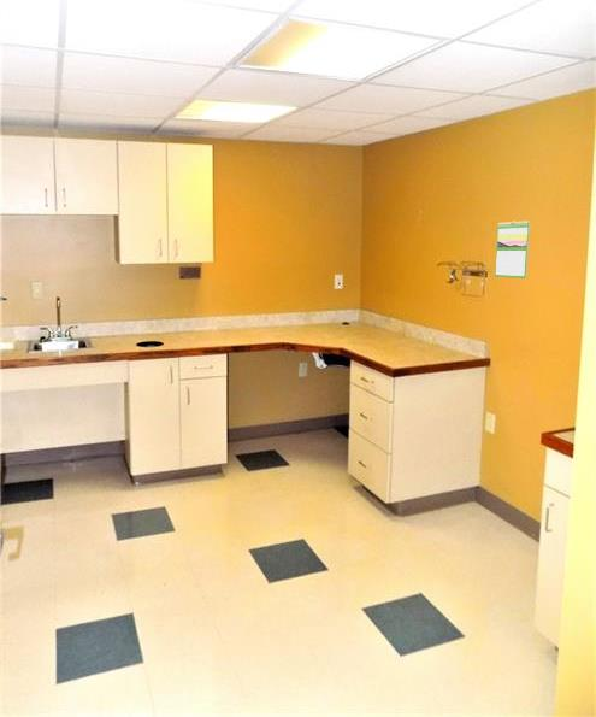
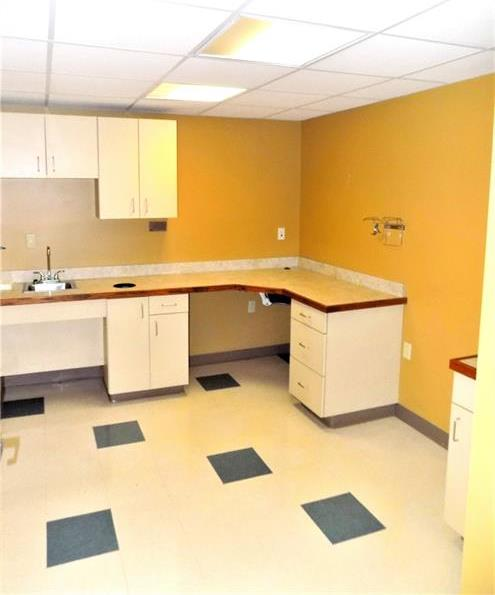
- calendar [494,219,531,280]
